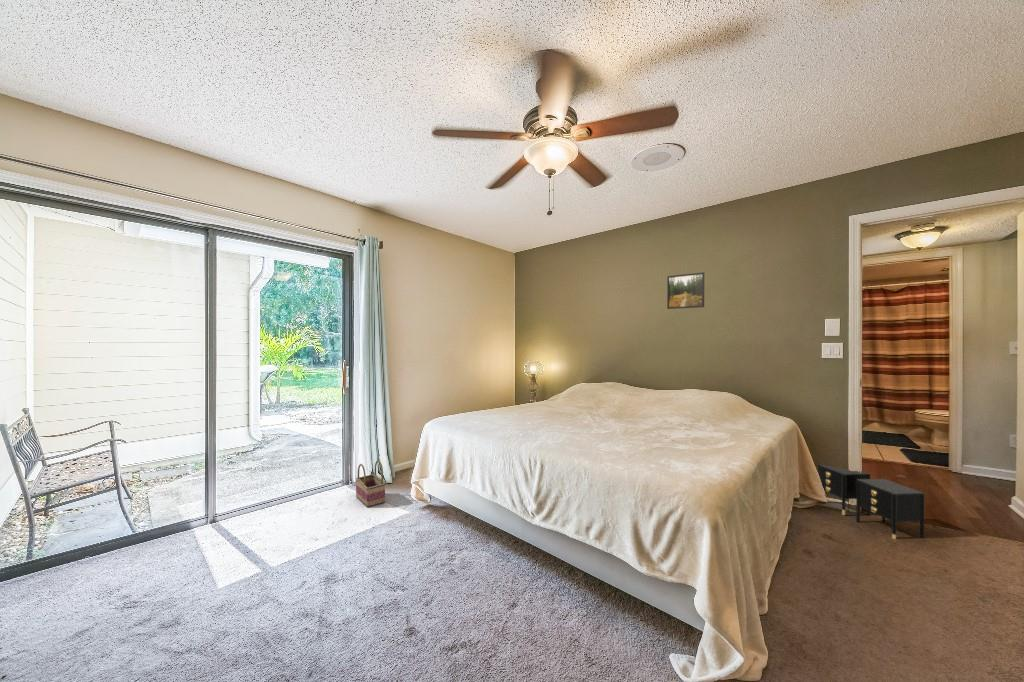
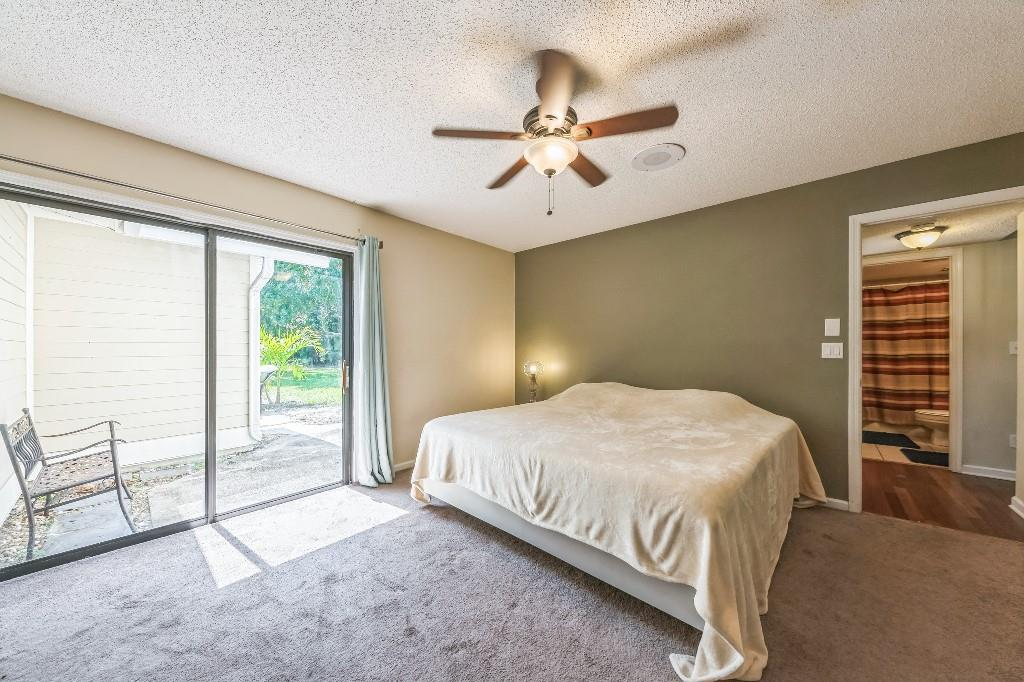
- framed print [666,271,706,310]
- nightstand [816,464,926,540]
- basket [355,459,387,509]
